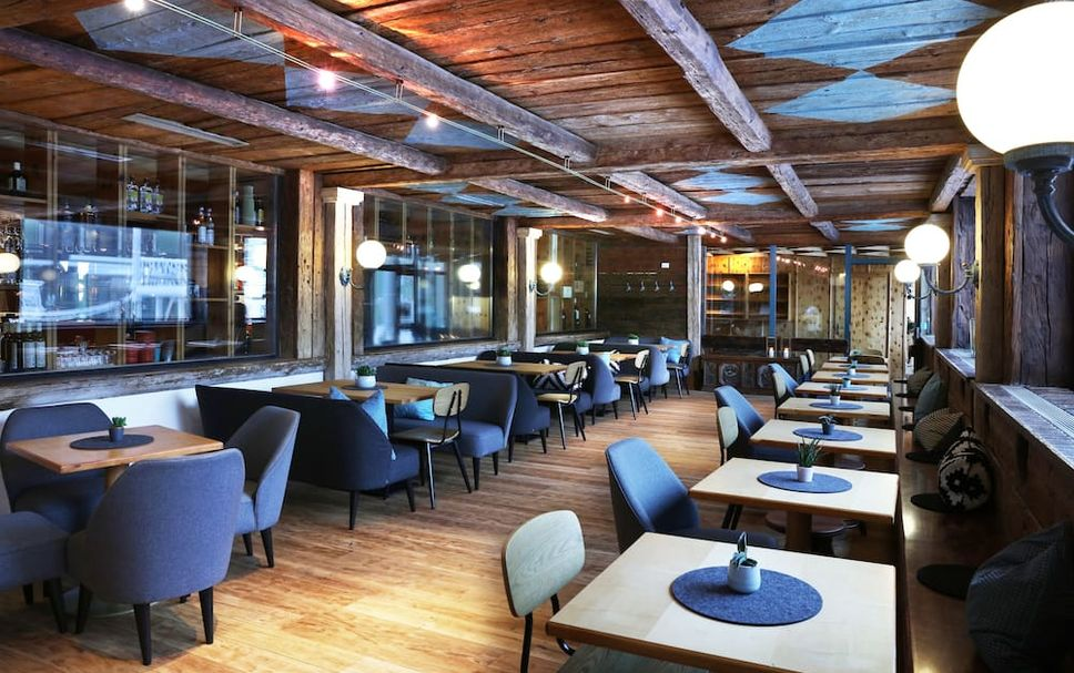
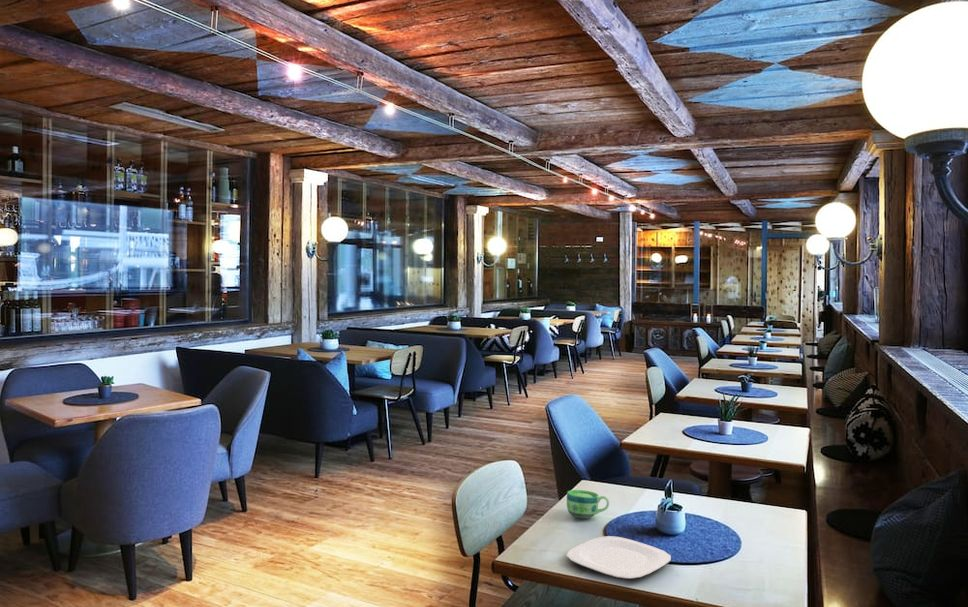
+ cup [566,489,610,519]
+ plate [565,535,672,580]
